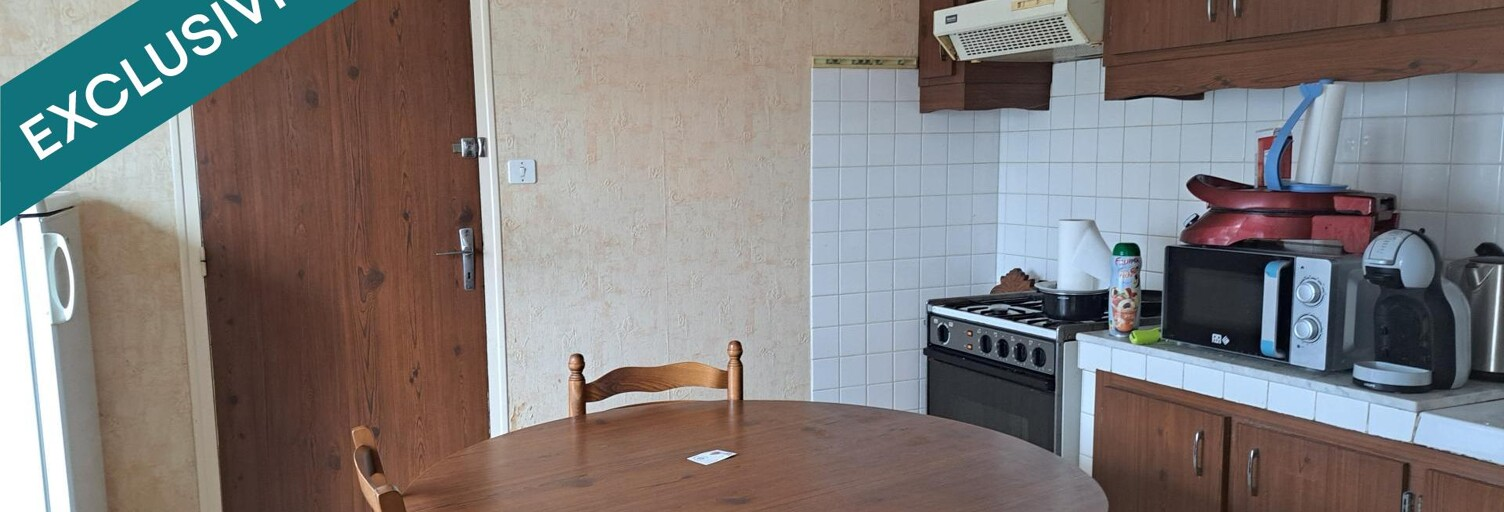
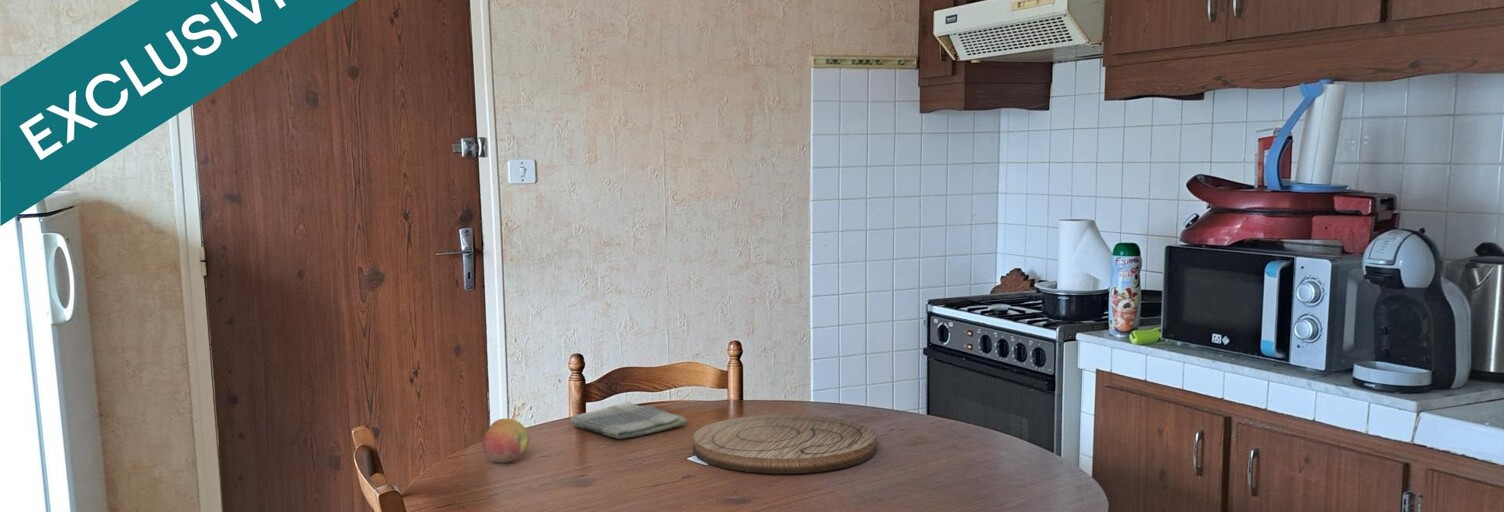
+ dish towel [568,400,689,440]
+ fruit [482,418,530,463]
+ cutting board [692,413,877,474]
